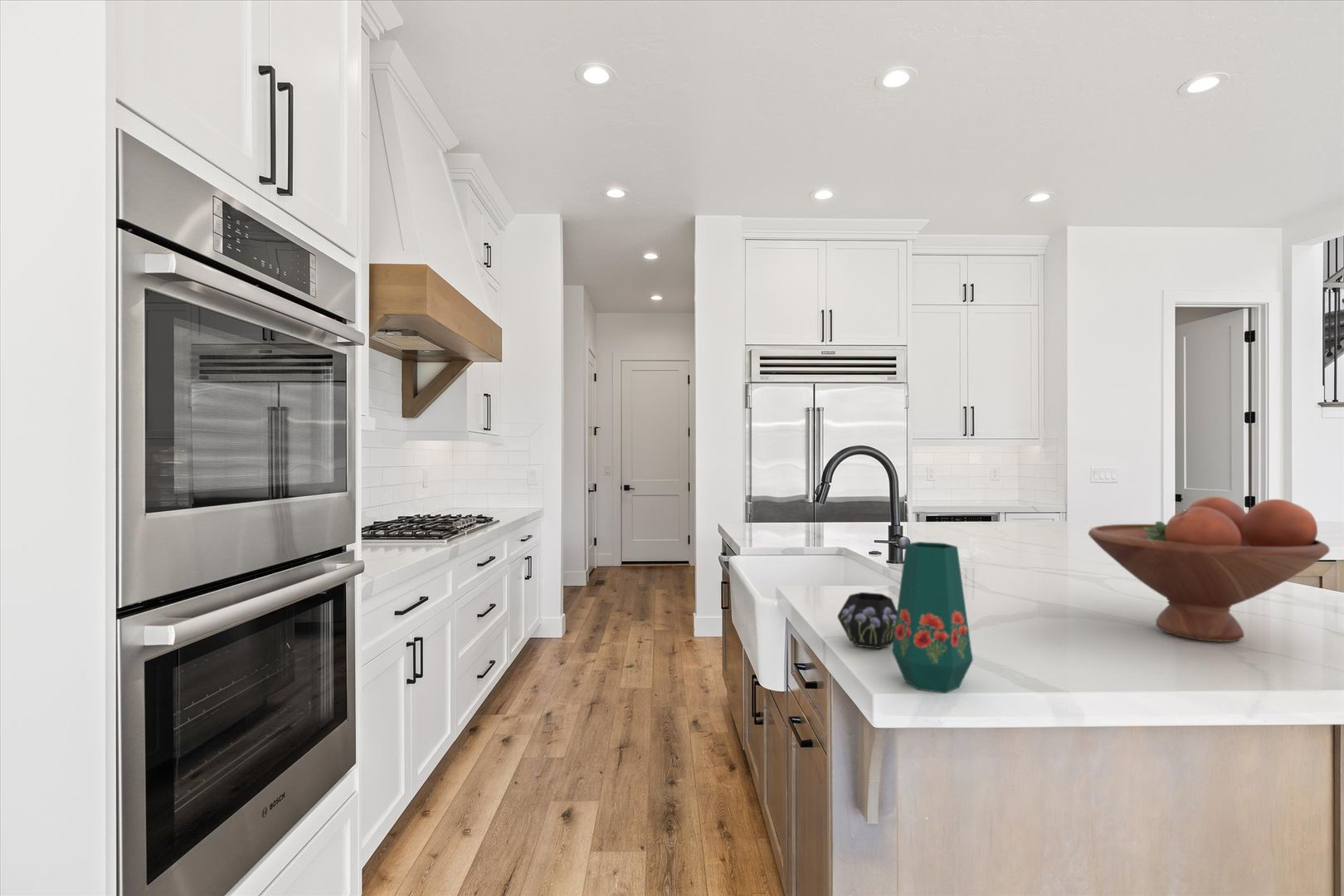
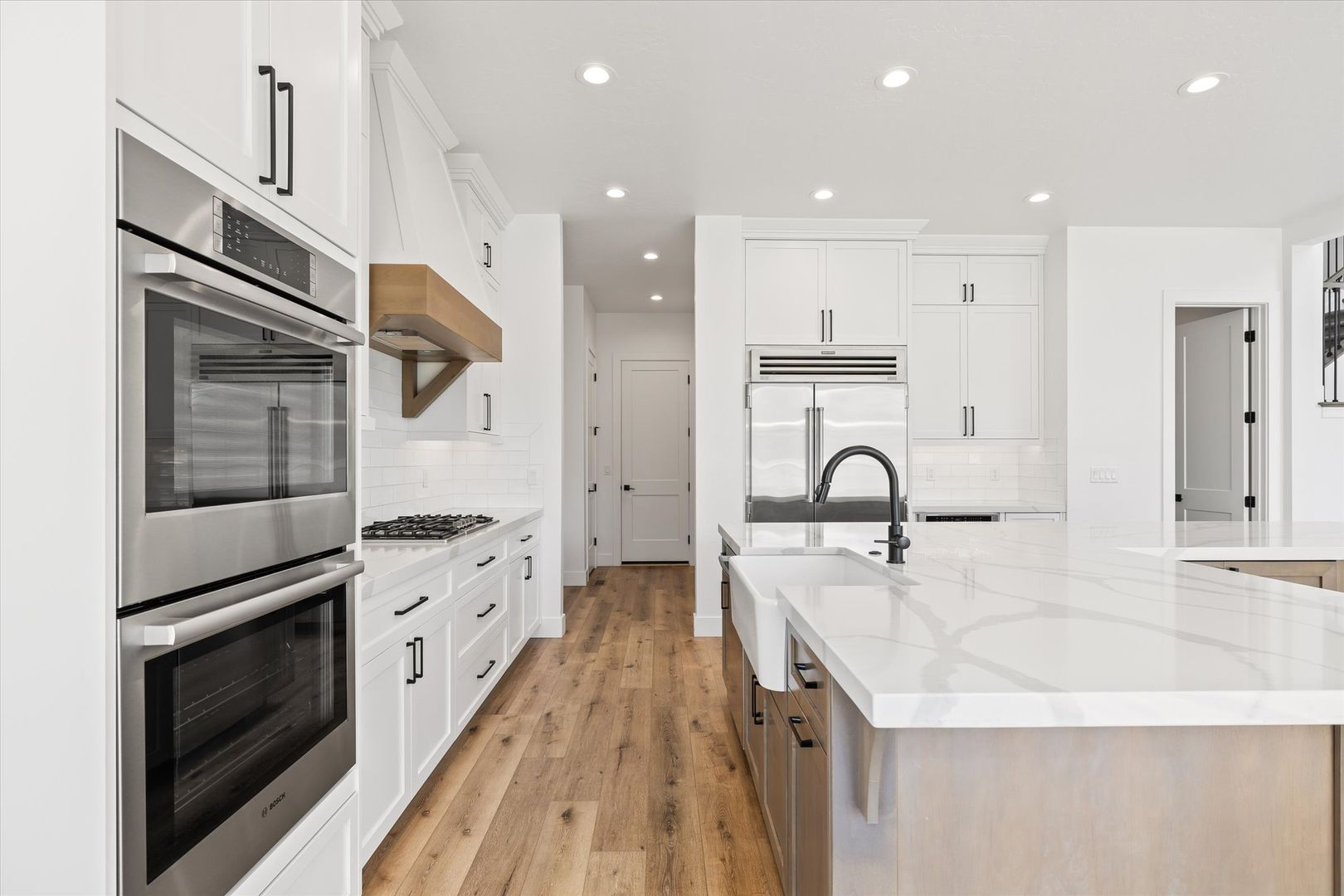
- vase [836,541,974,694]
- fruit bowl [1088,496,1330,643]
